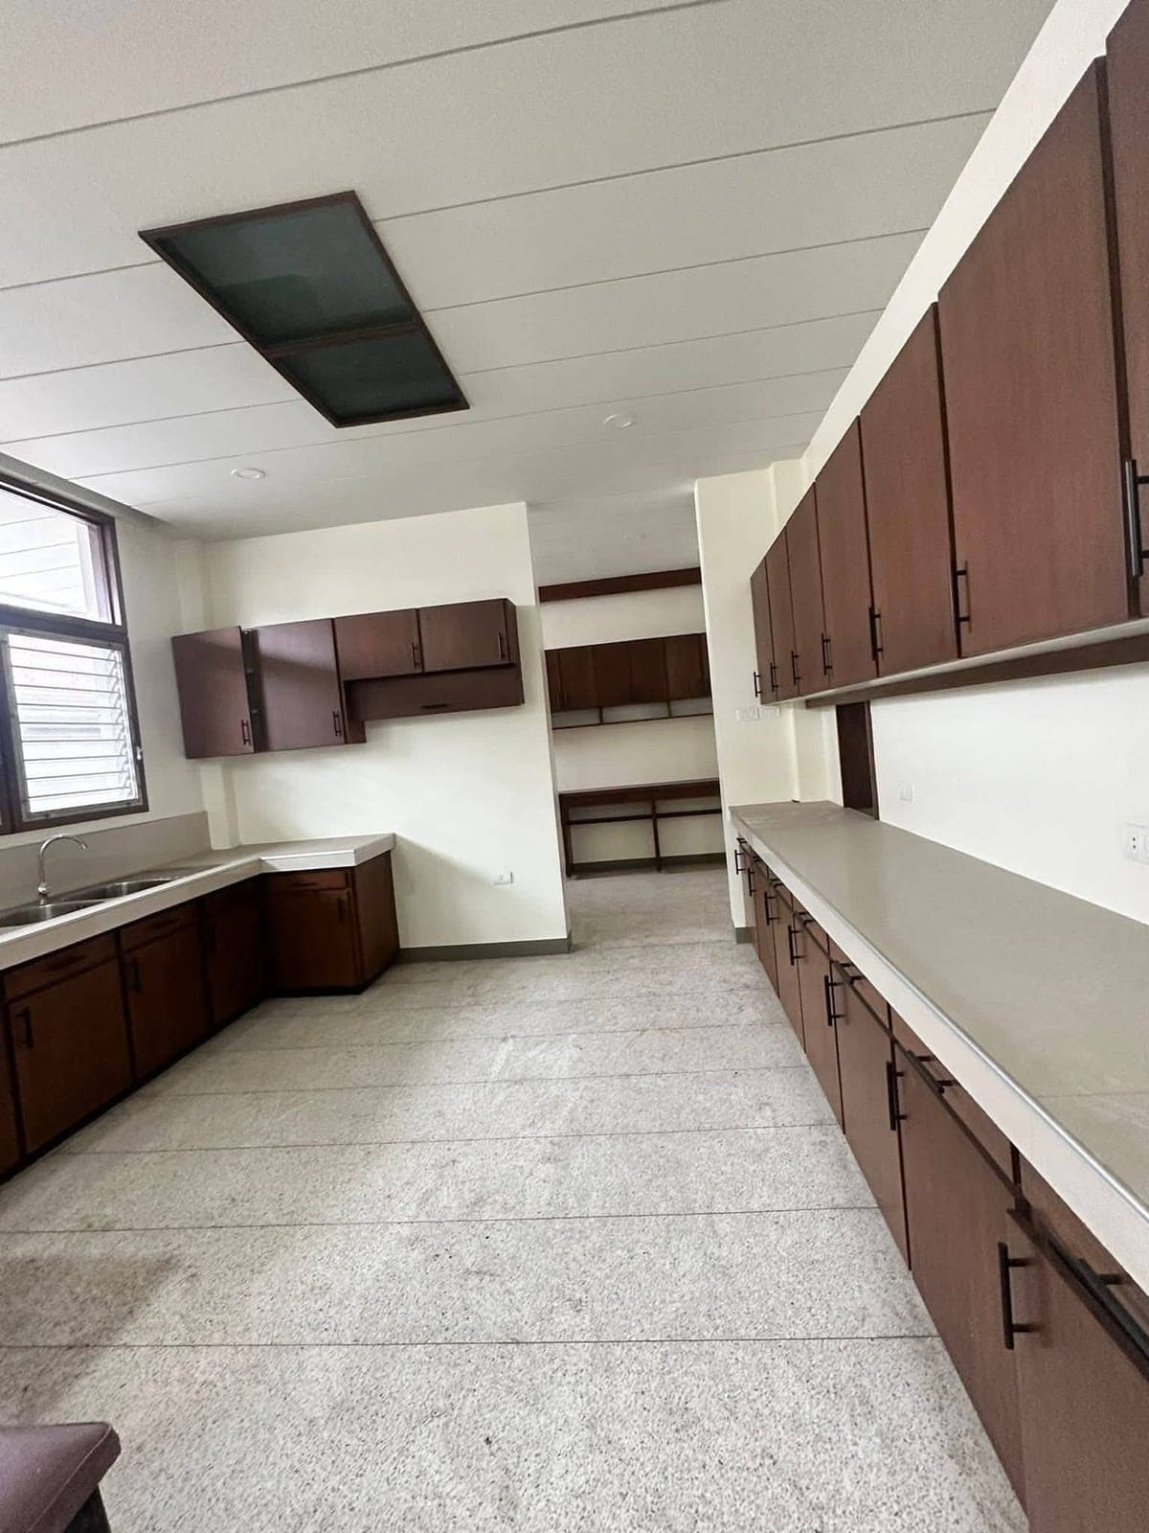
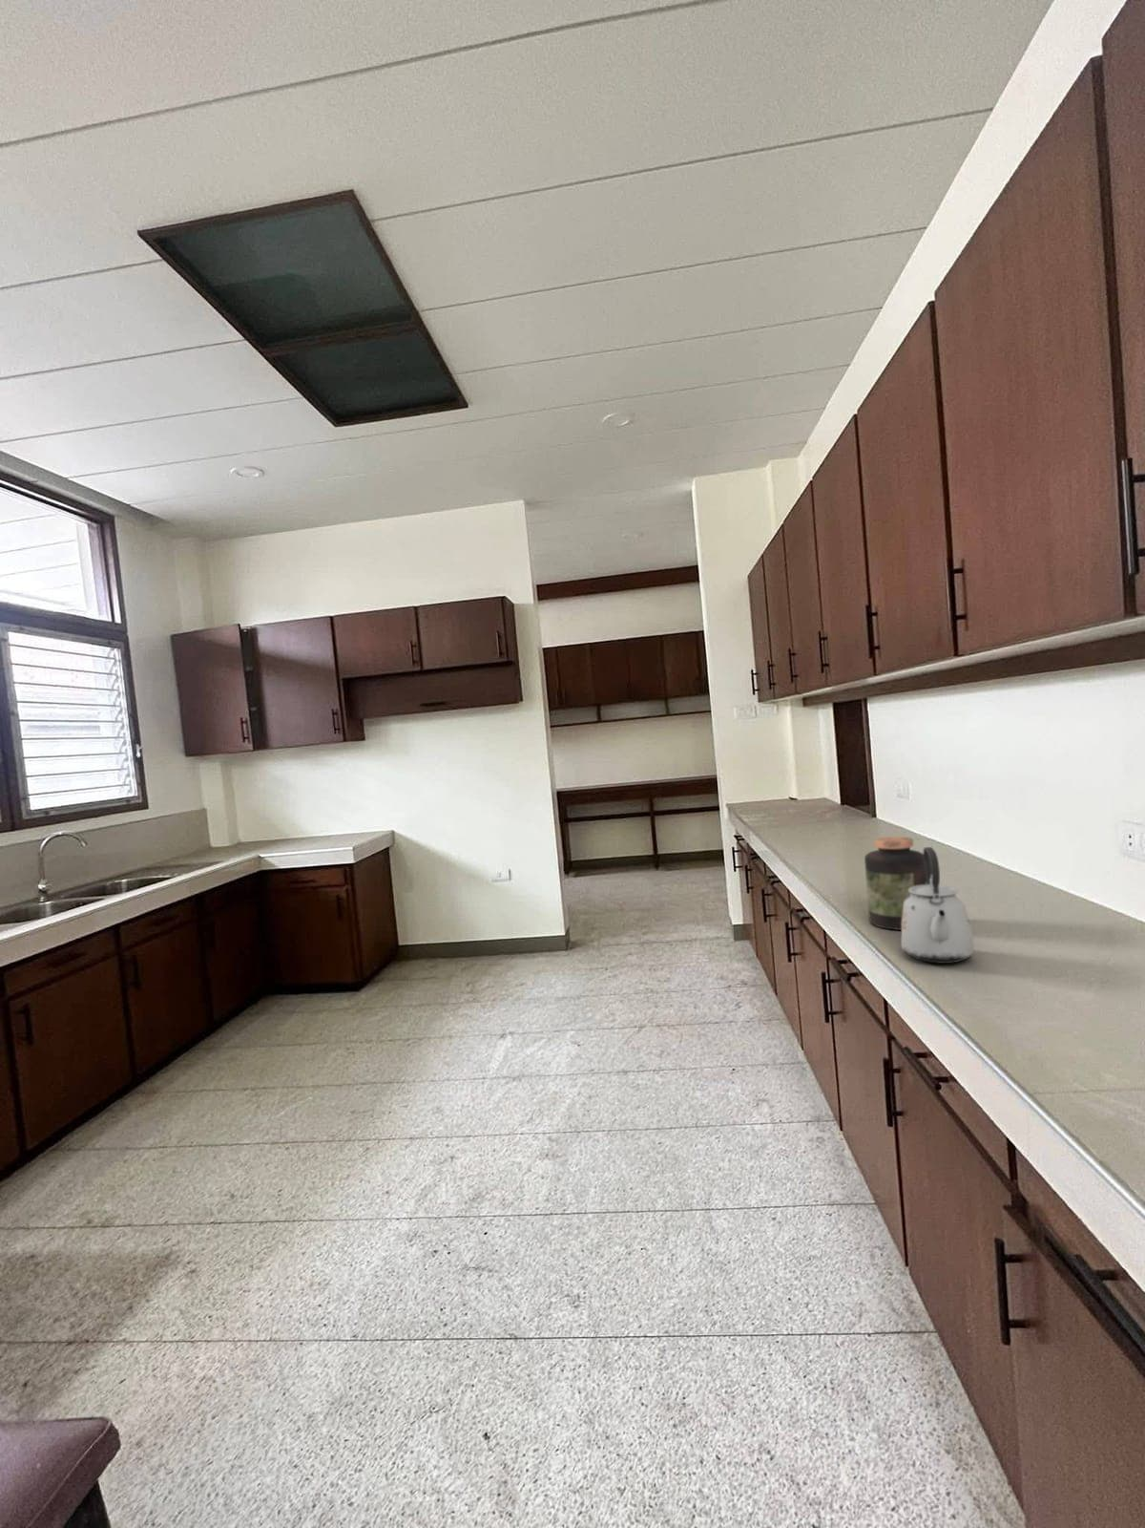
+ jar [864,836,926,931]
+ kettle [901,846,975,965]
